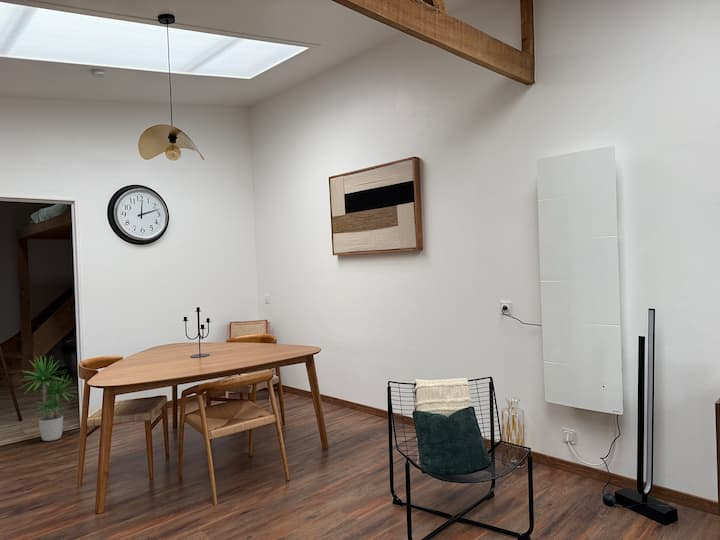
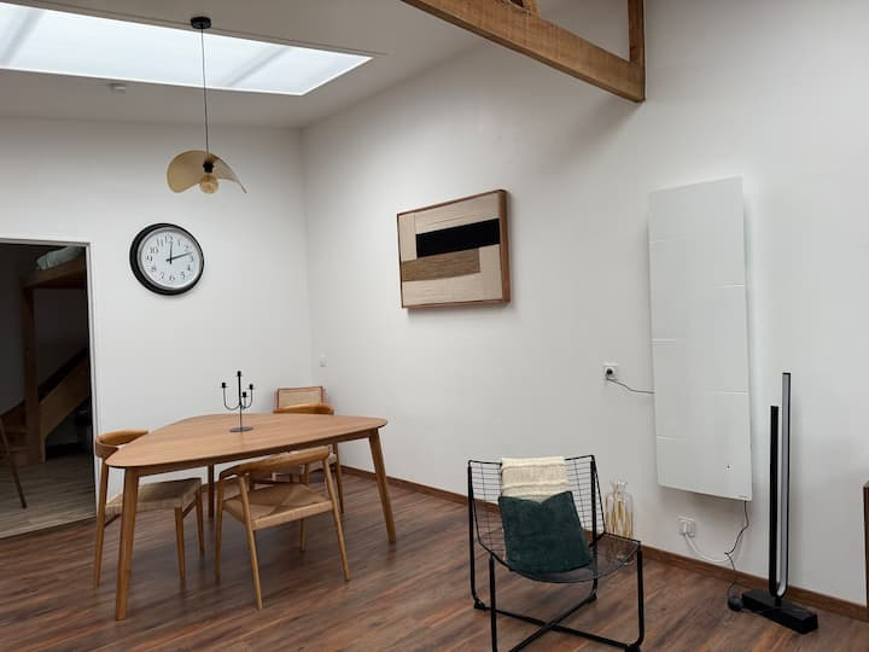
- potted plant [16,356,81,442]
